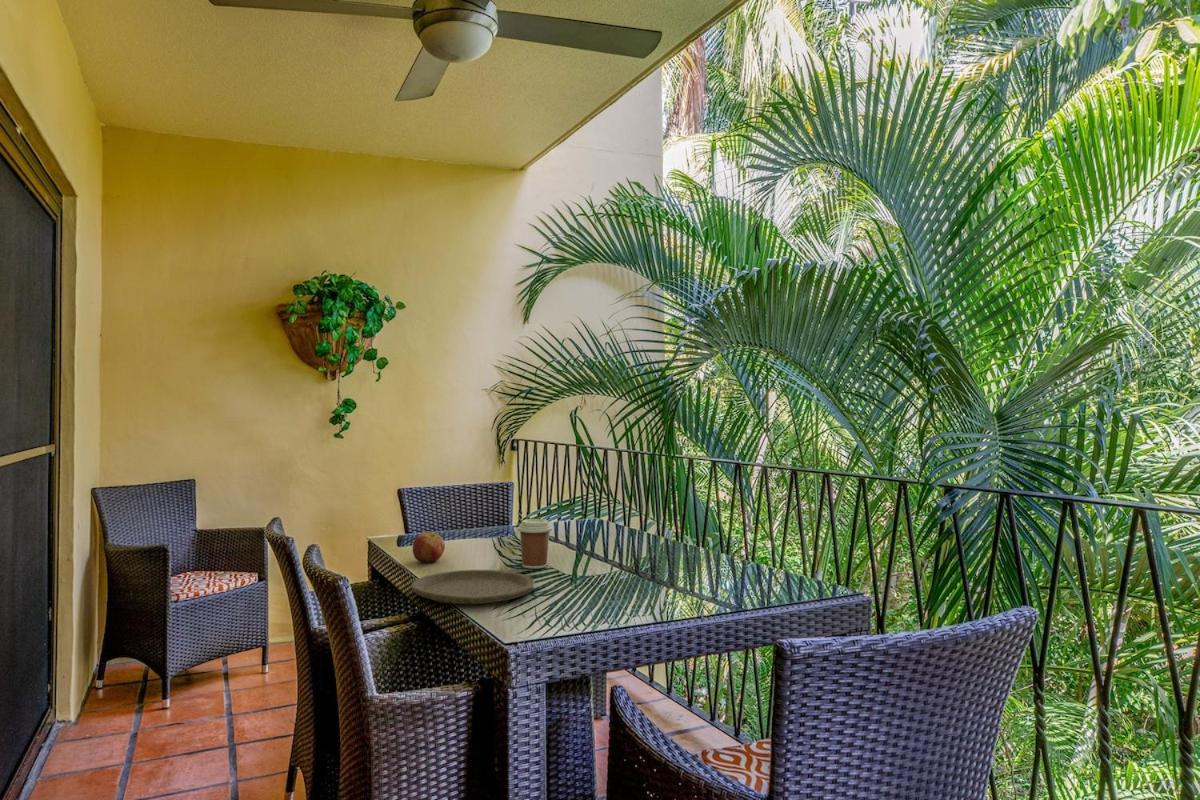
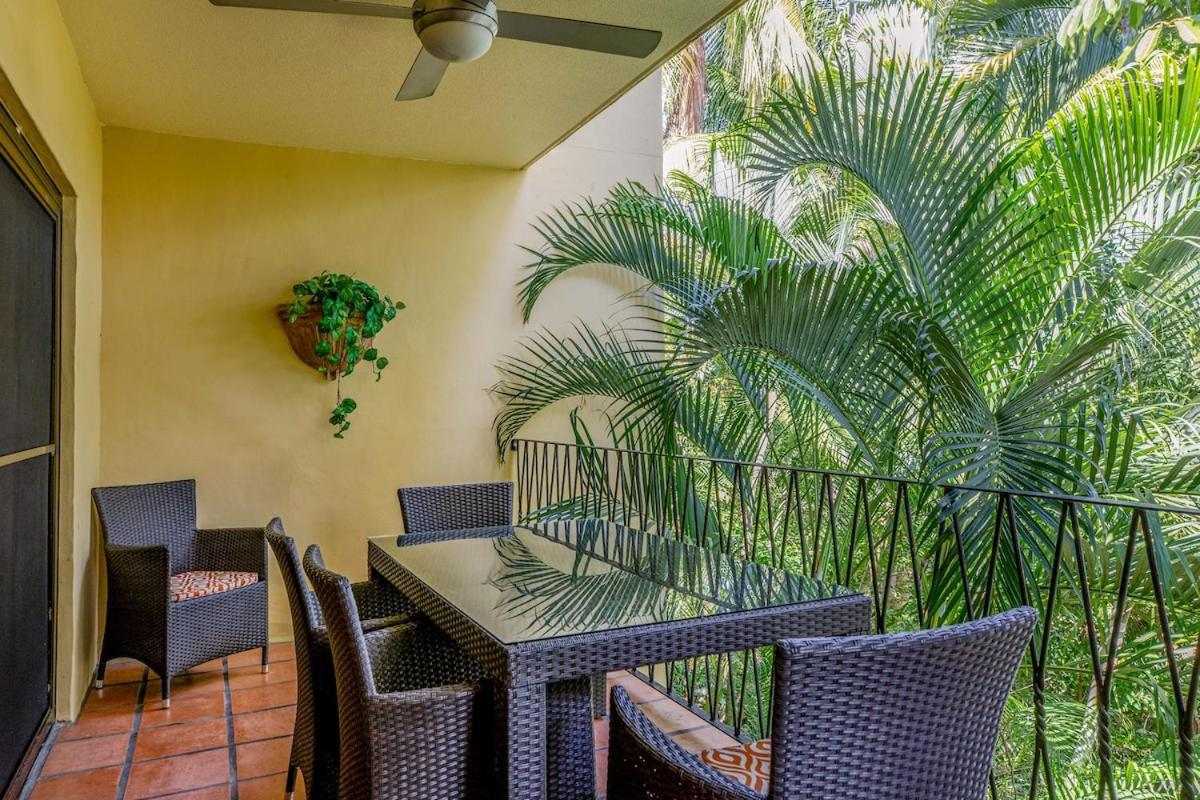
- apple [412,531,446,564]
- plate [410,569,536,605]
- coffee cup [517,518,553,570]
